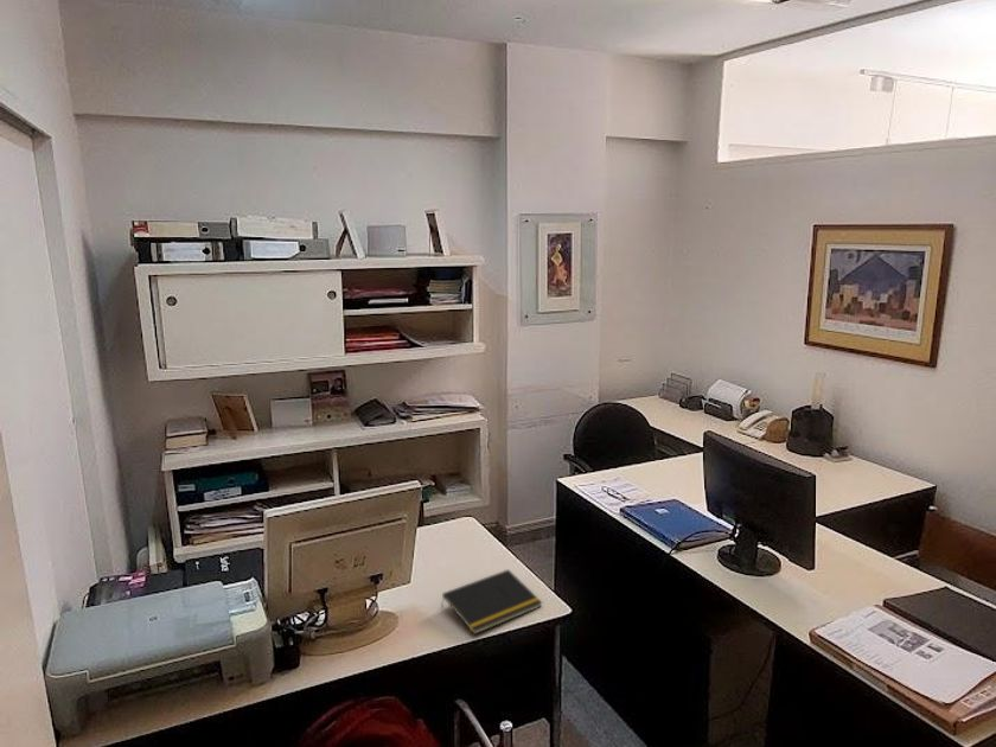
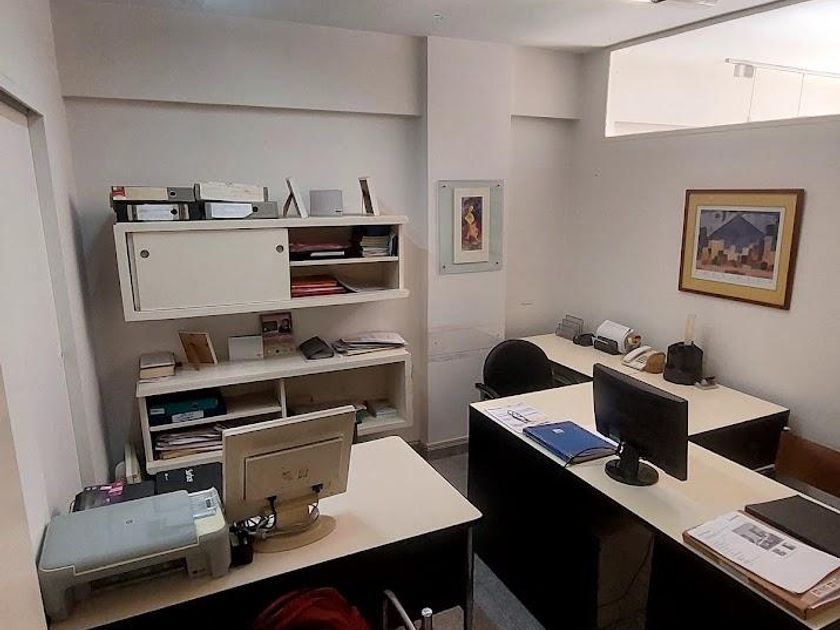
- notepad [440,568,543,636]
